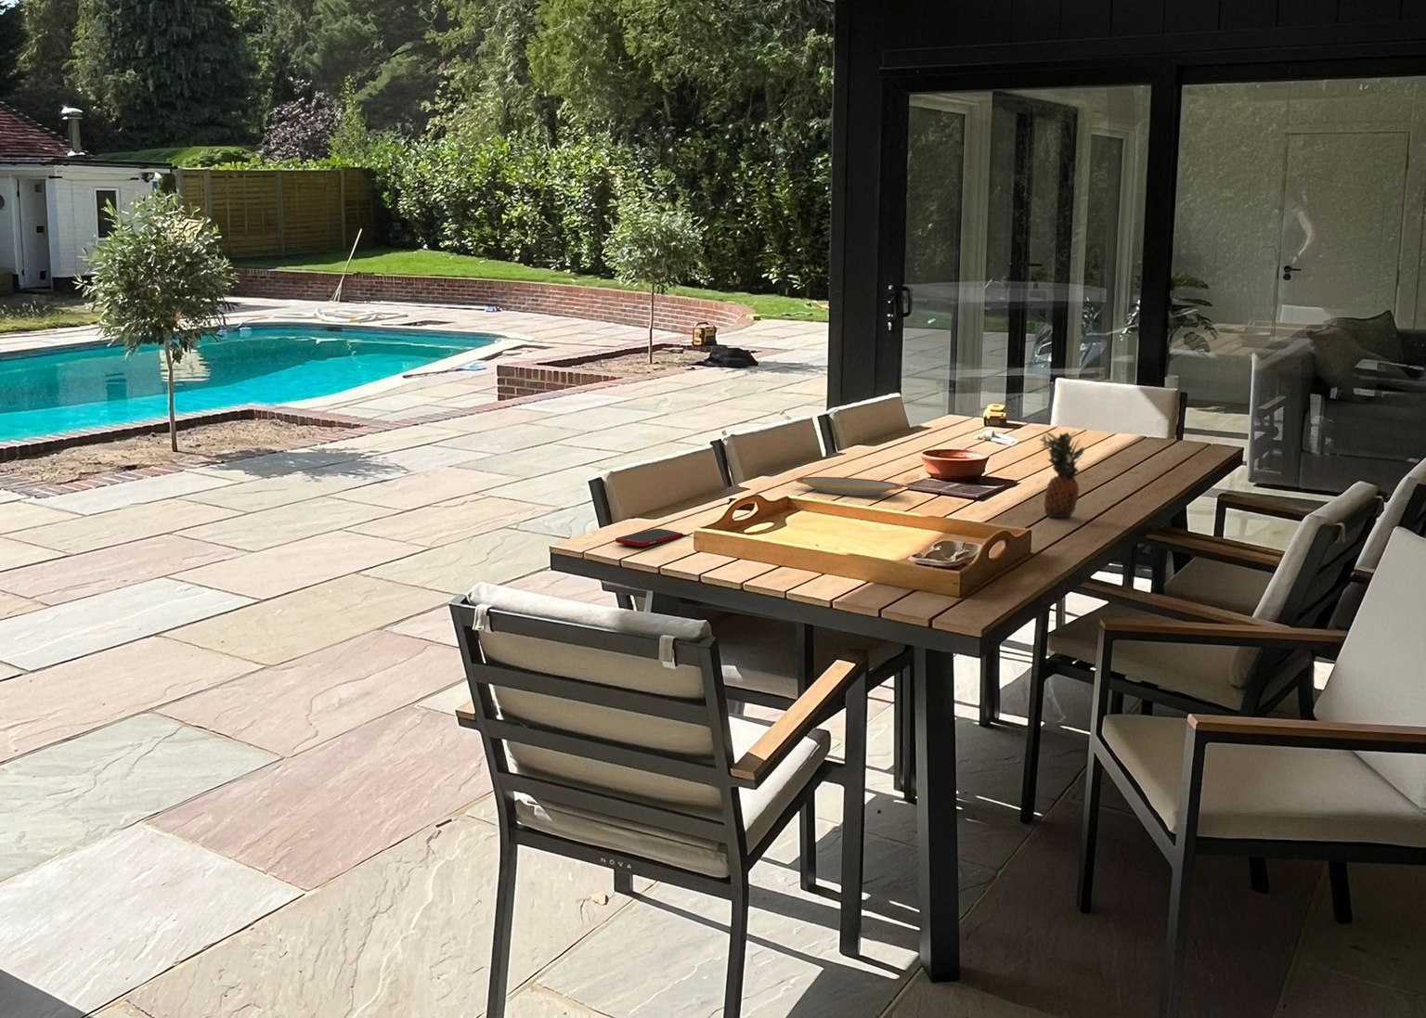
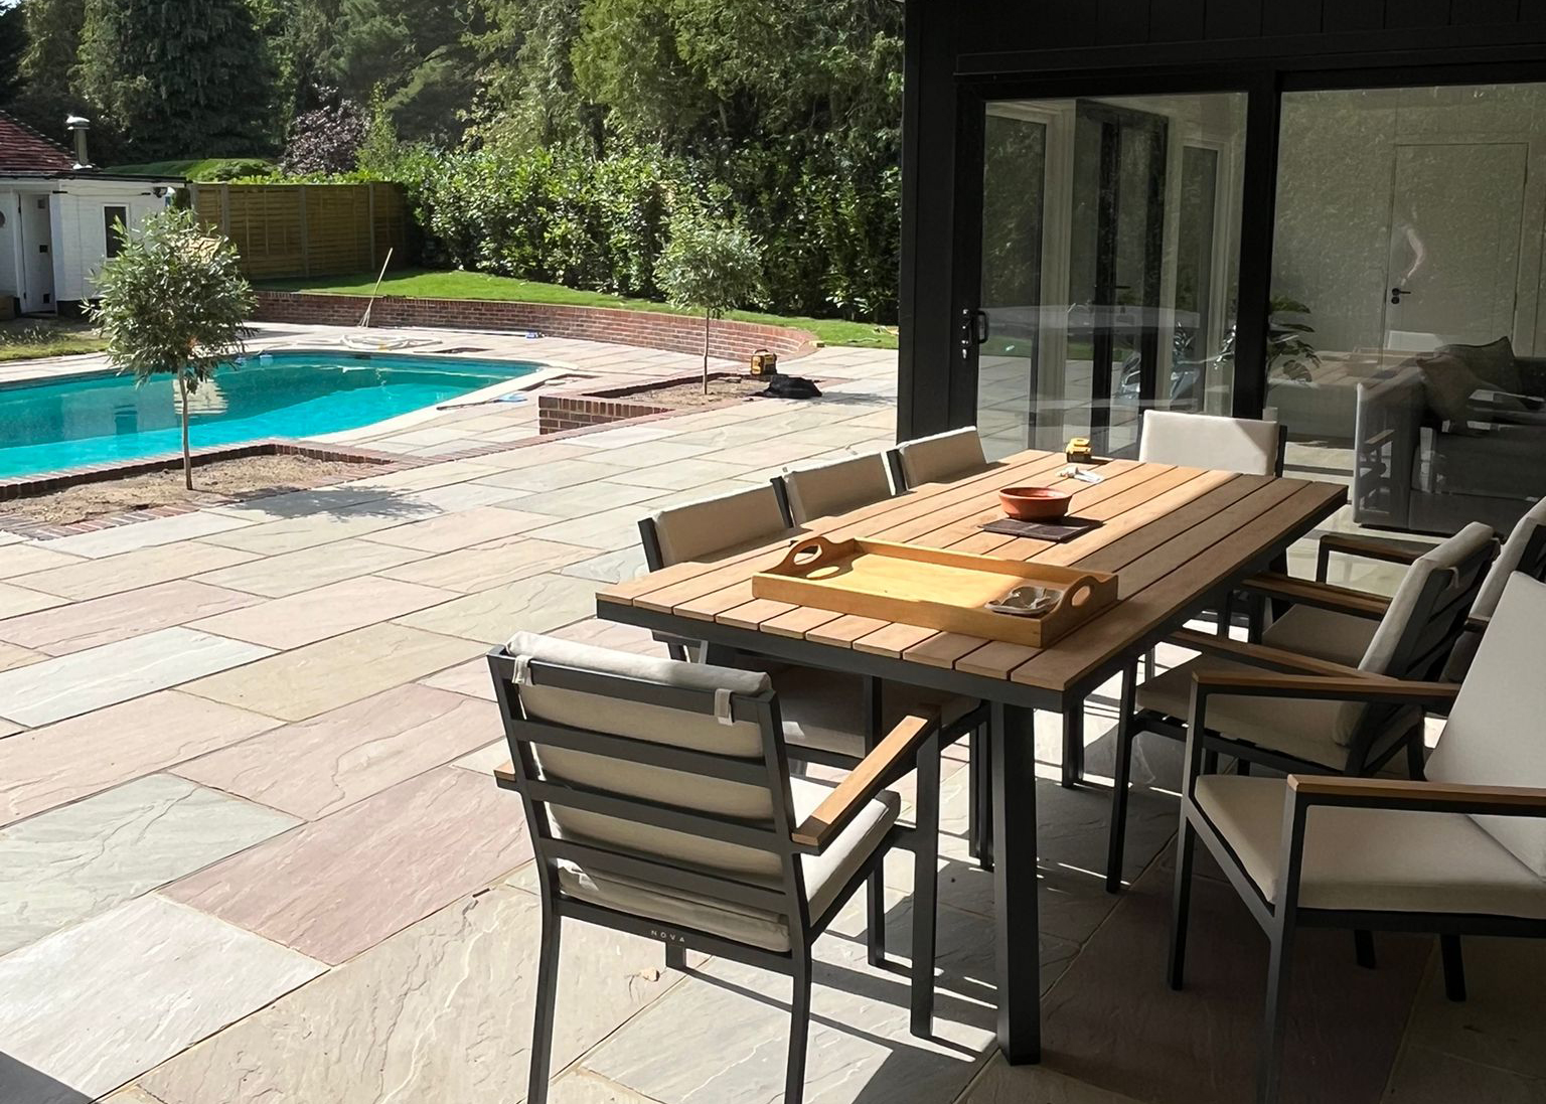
- plate [795,476,904,497]
- fruit [1038,431,1088,519]
- cell phone [615,528,683,548]
